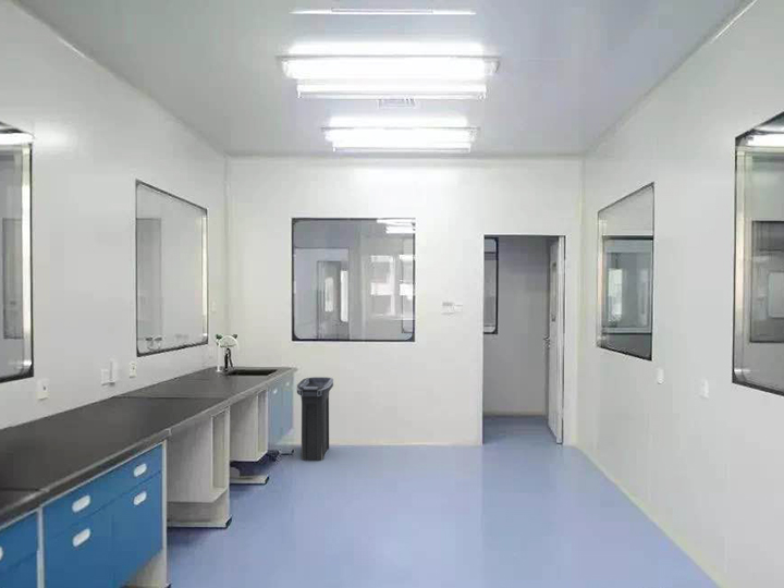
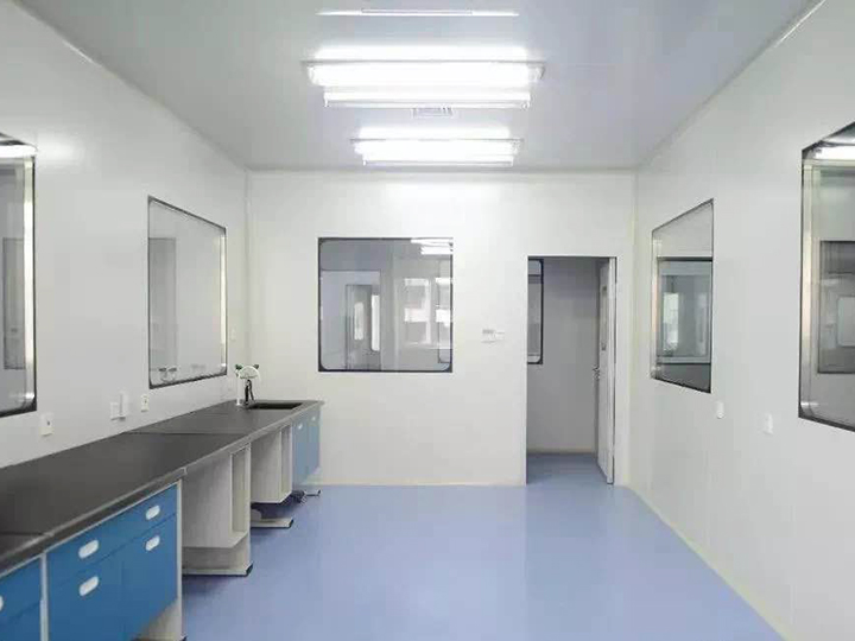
- trash can [296,376,334,463]
